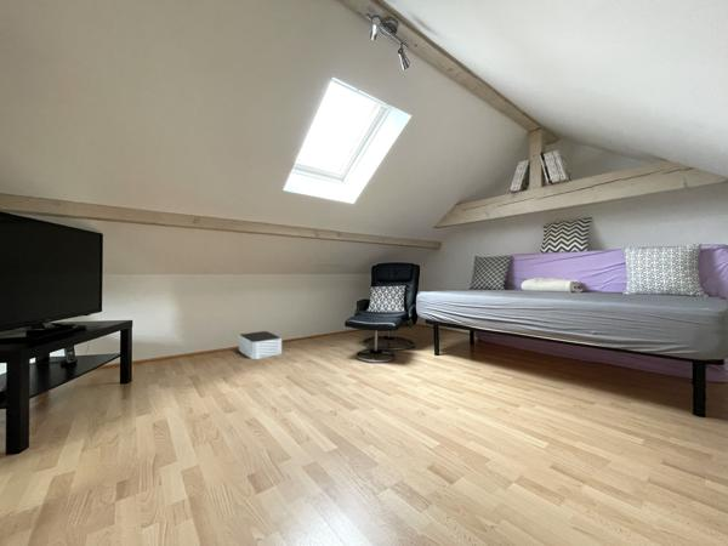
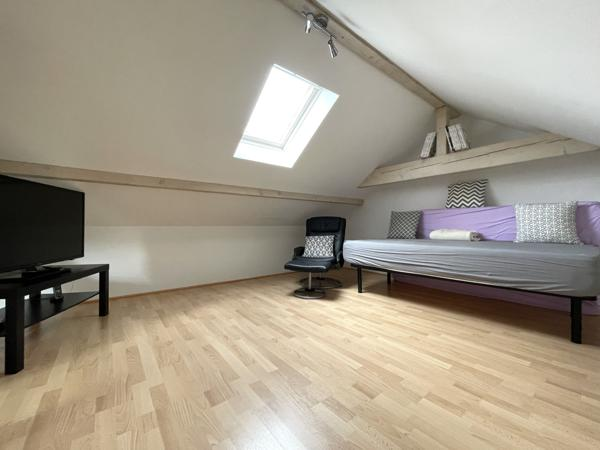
- storage bin [238,330,283,360]
